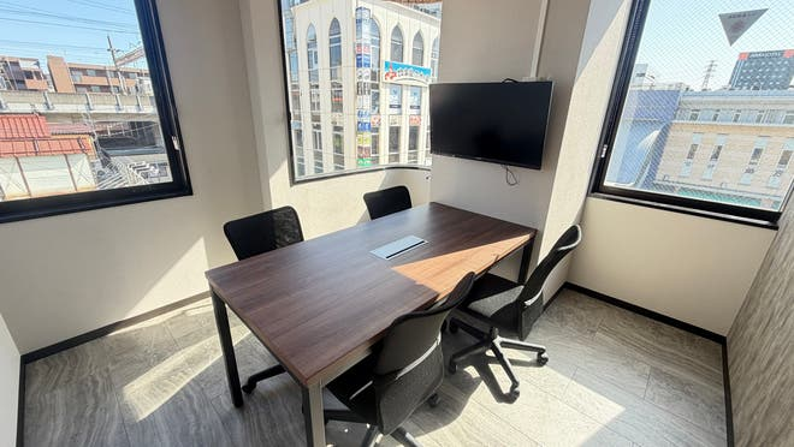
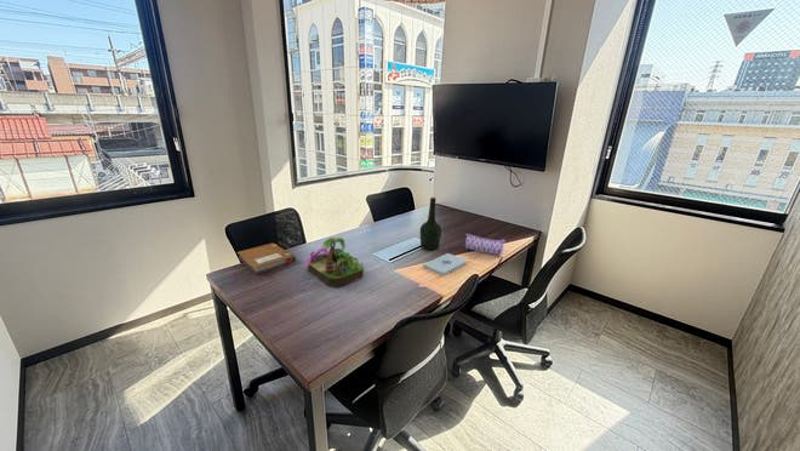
+ notepad [422,252,468,276]
+ pencil case [462,232,507,256]
+ notebook [236,242,297,275]
+ bottle [419,196,442,252]
+ plant [305,236,365,289]
